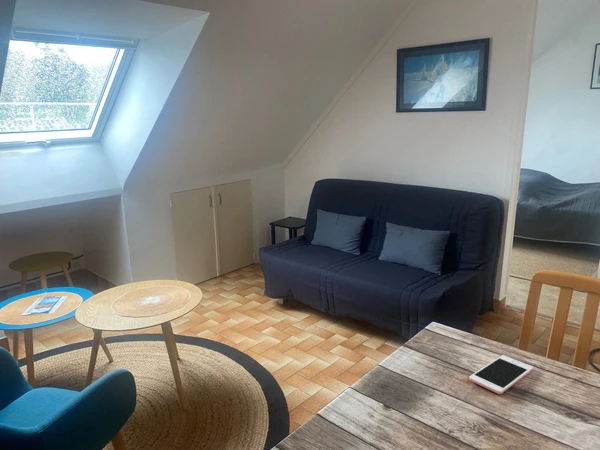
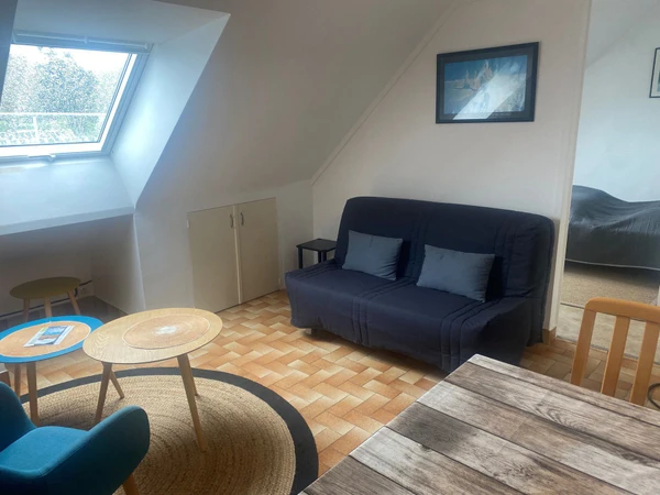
- cell phone [468,354,534,395]
